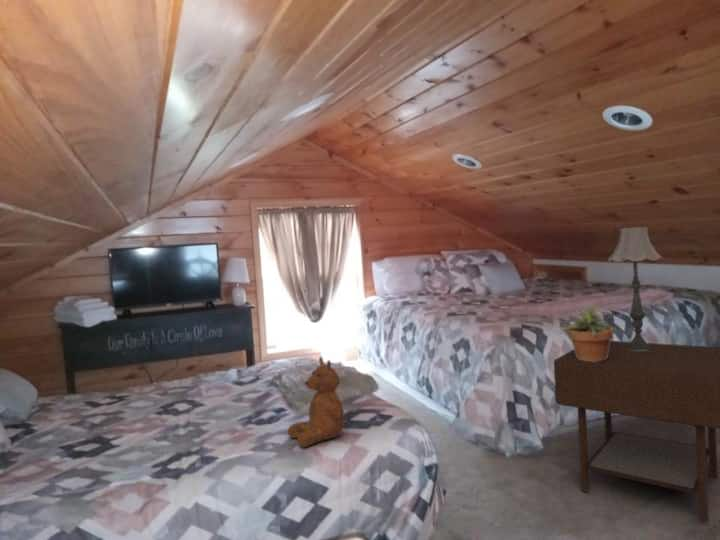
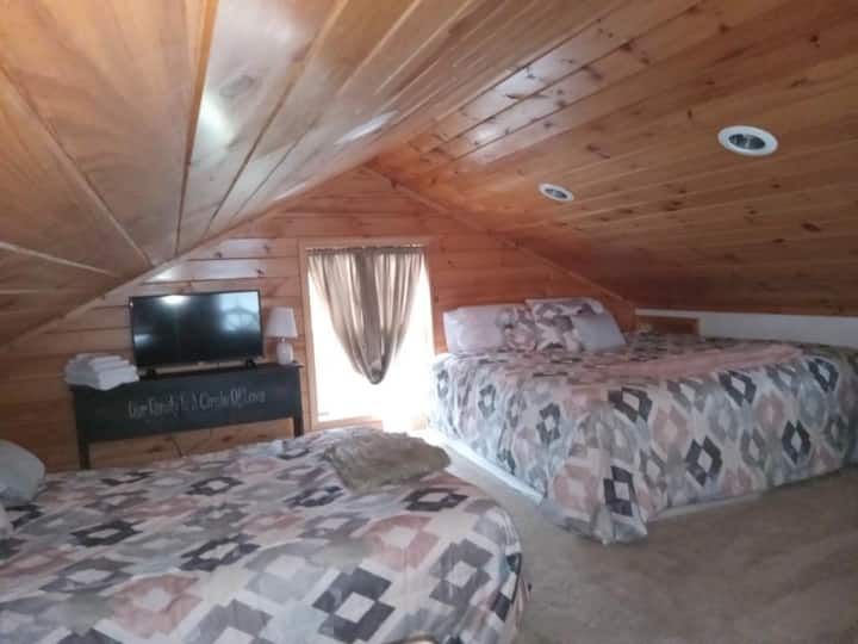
- table lamp [607,226,664,351]
- potted plant [558,301,625,362]
- side table [553,340,720,523]
- teddy bear [287,356,346,448]
